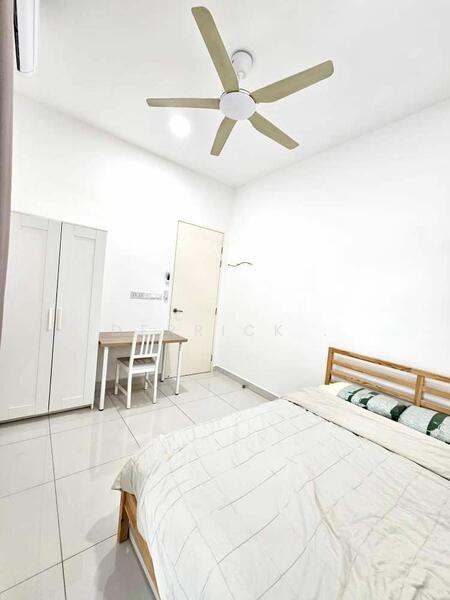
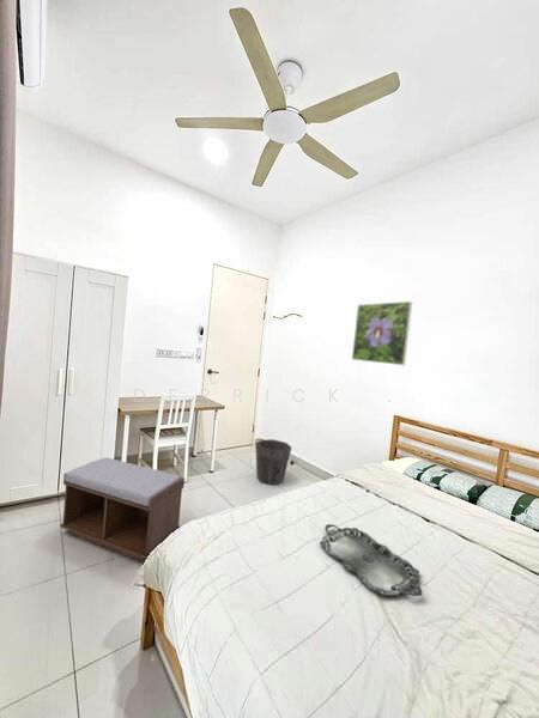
+ waste bin [254,438,292,486]
+ serving tray [319,523,424,597]
+ bench [59,456,186,564]
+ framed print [351,300,413,366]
